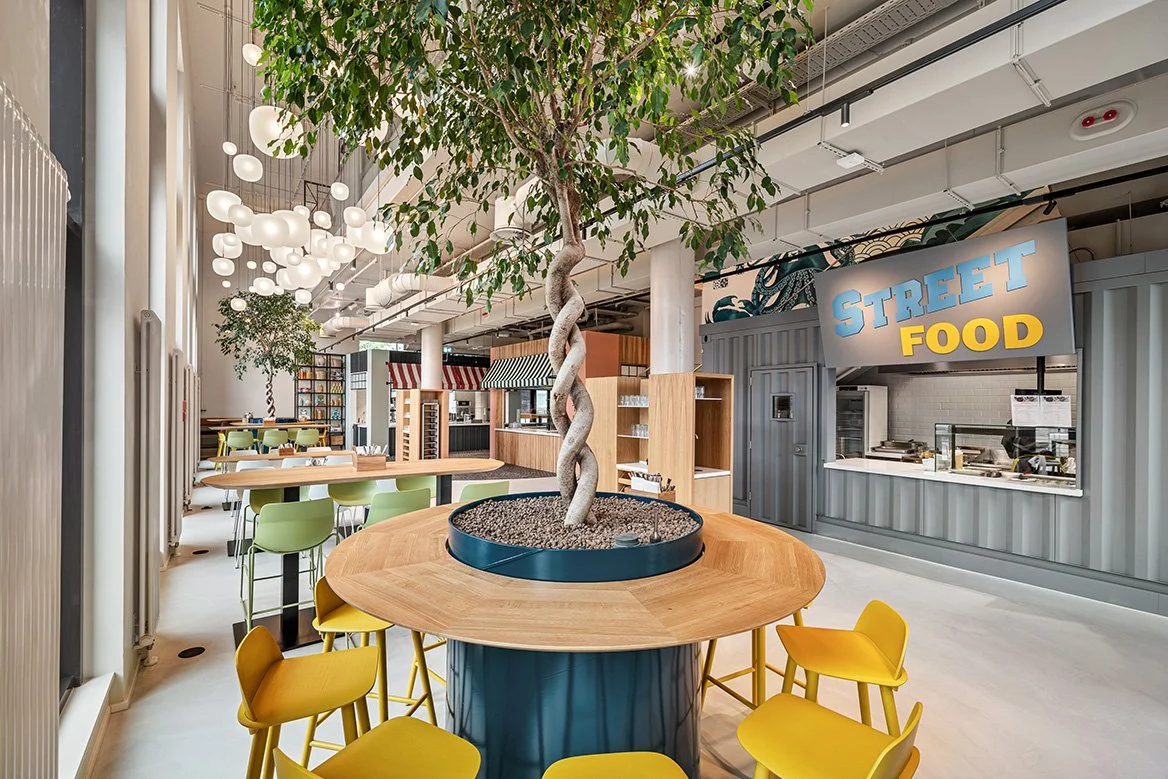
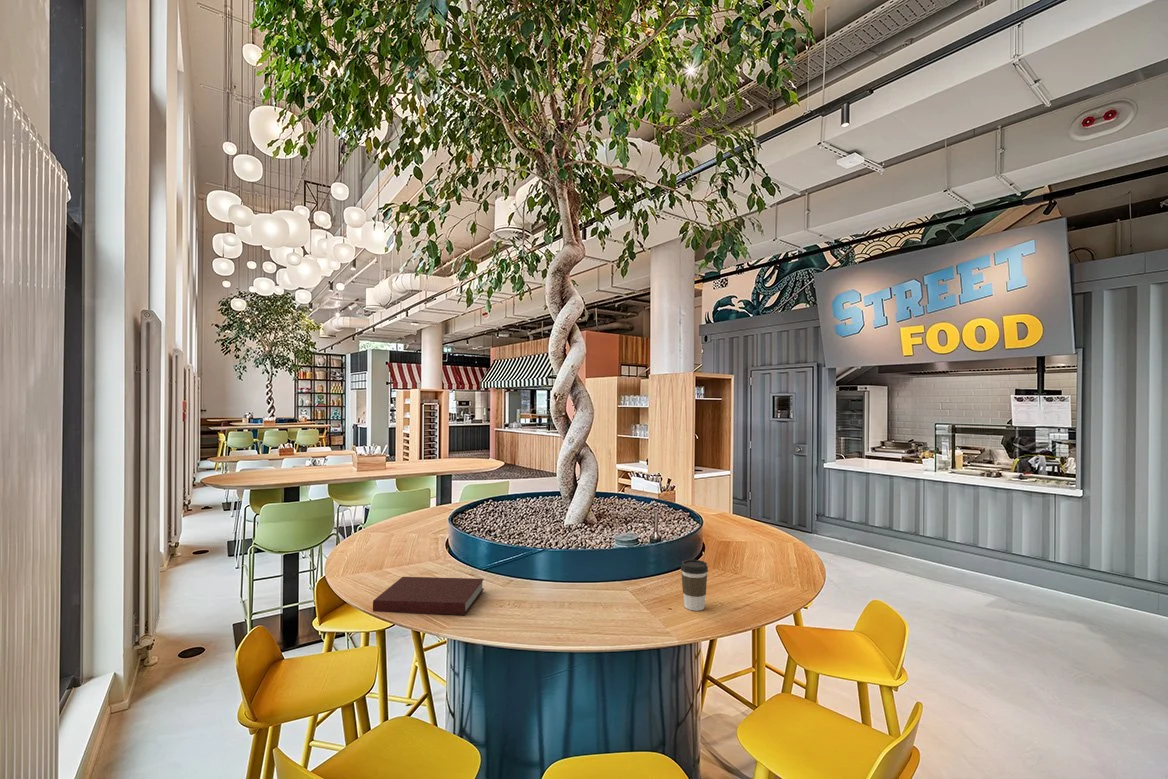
+ notebook [372,576,485,616]
+ coffee cup [680,559,709,612]
